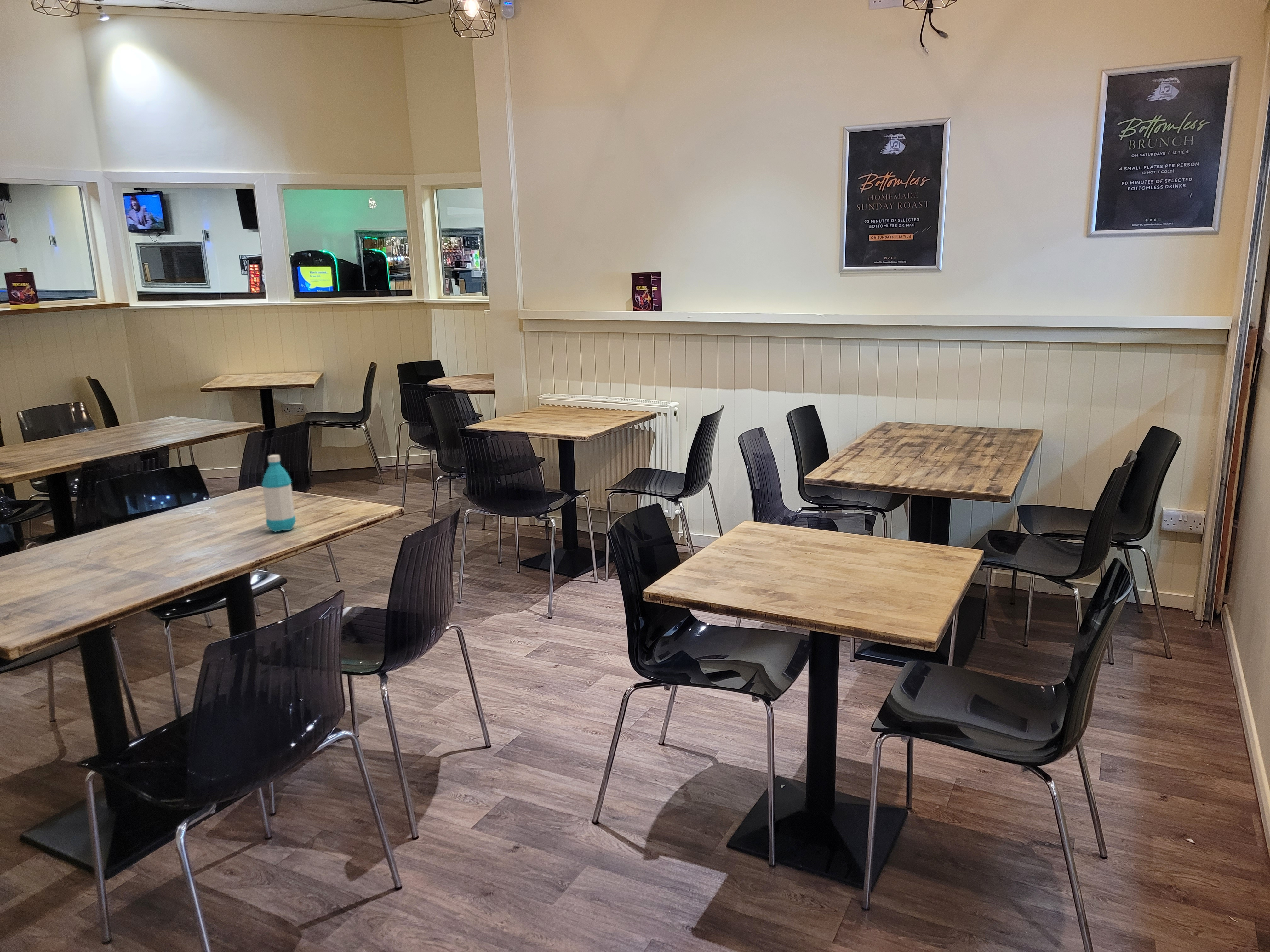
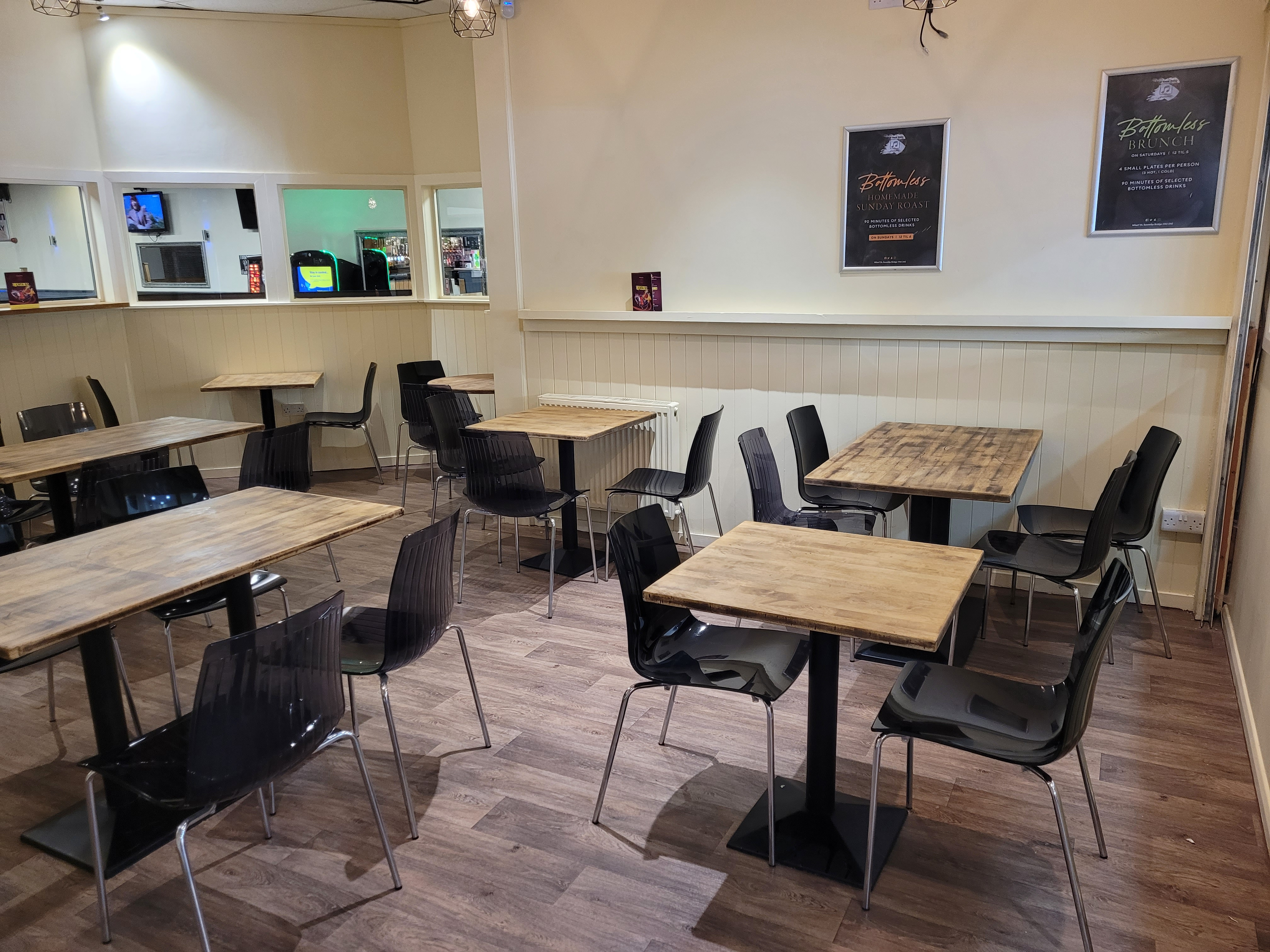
- water bottle [261,455,296,532]
